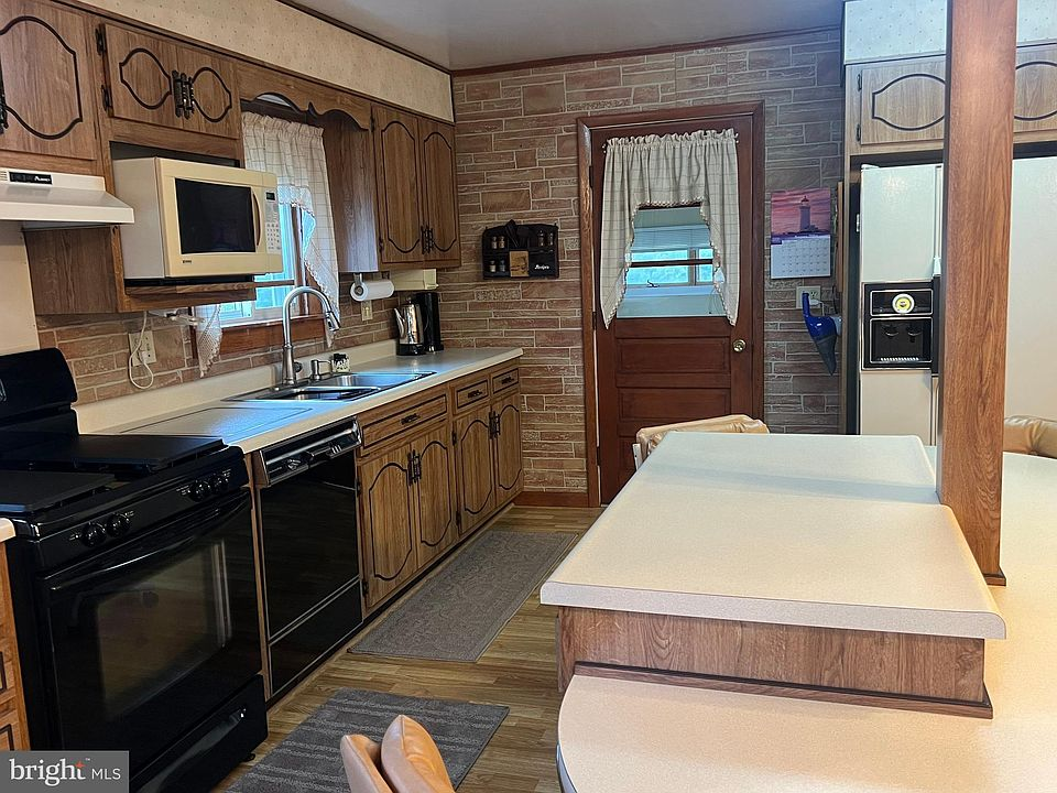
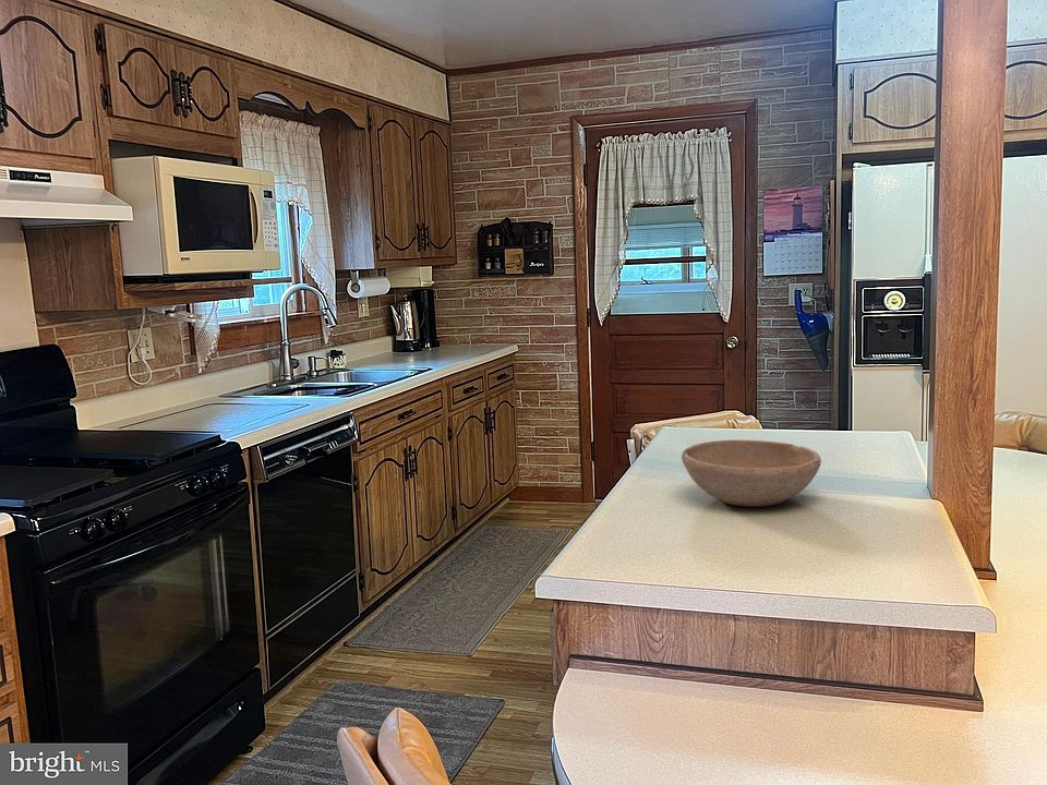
+ bowl [681,439,822,508]
